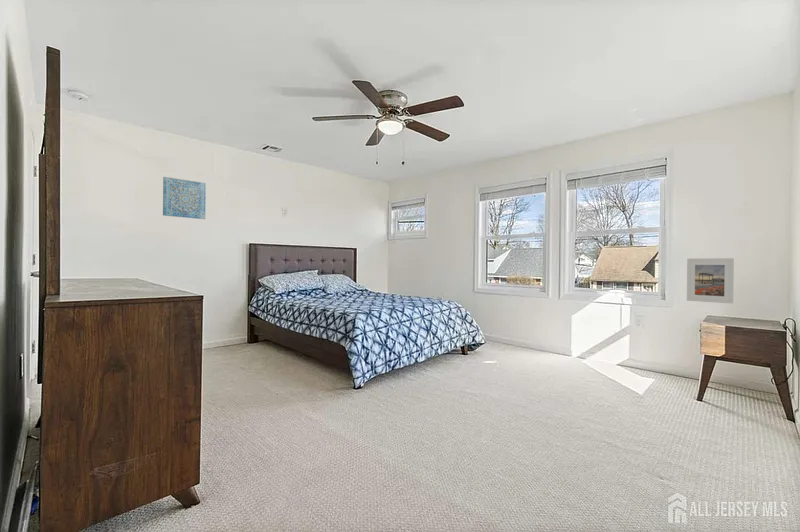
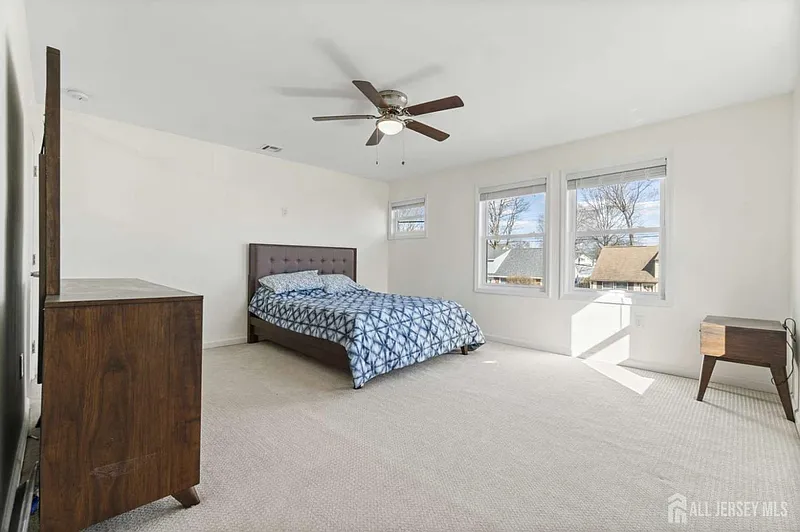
- wall art [162,176,207,220]
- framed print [686,257,735,304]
